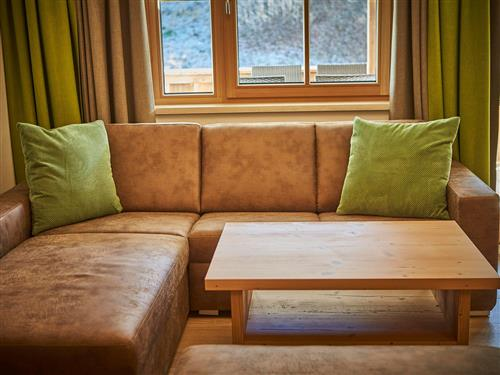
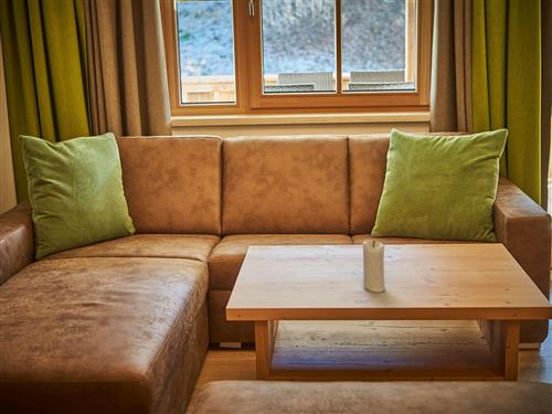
+ candle [362,240,385,294]
